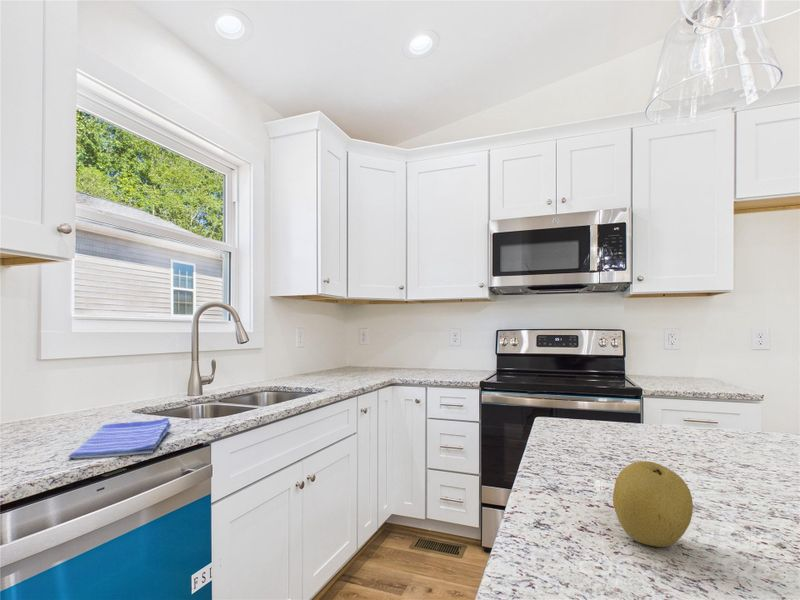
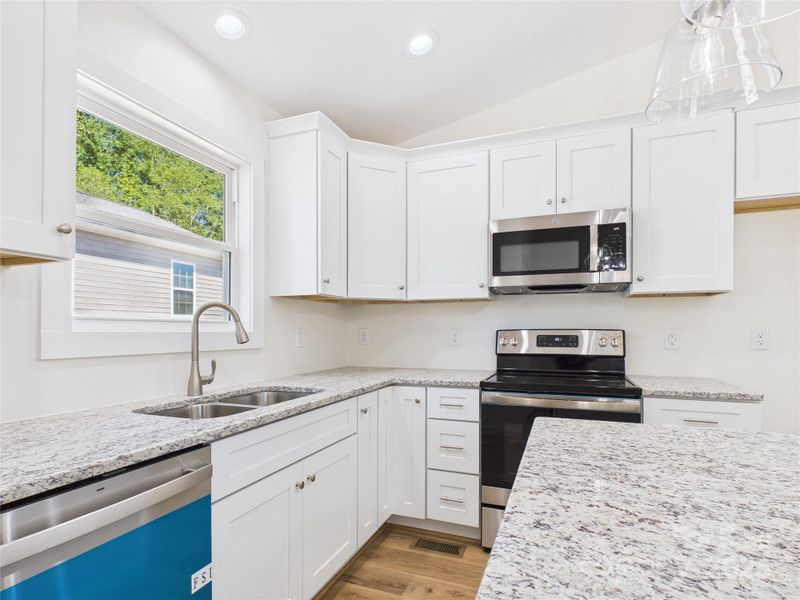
- fruit [612,460,694,548]
- dish towel [68,417,172,460]
